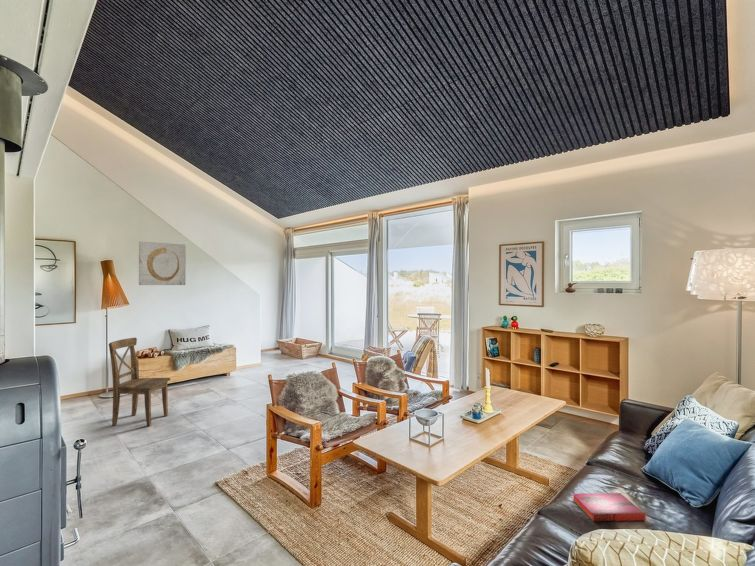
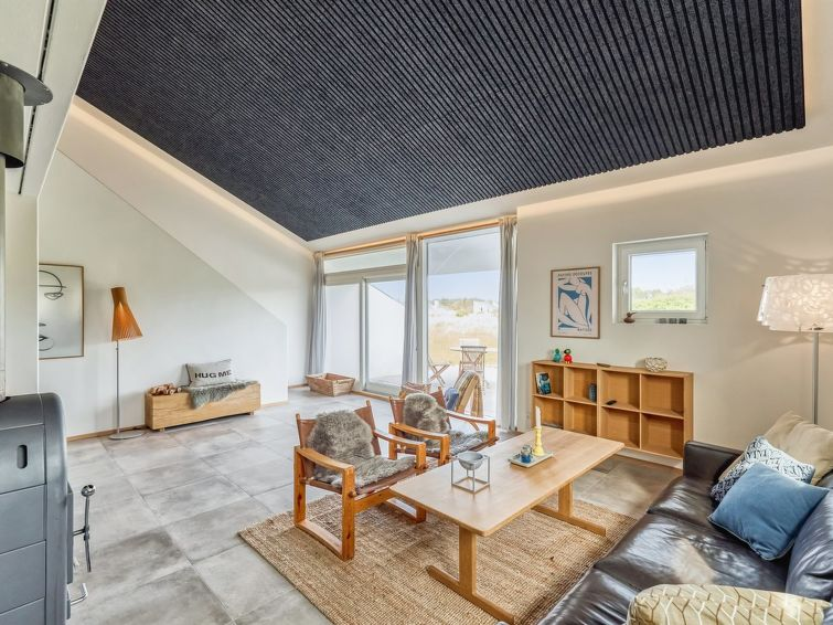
- hardback book [572,492,647,522]
- wall art [138,241,187,286]
- dining chair [108,337,171,427]
